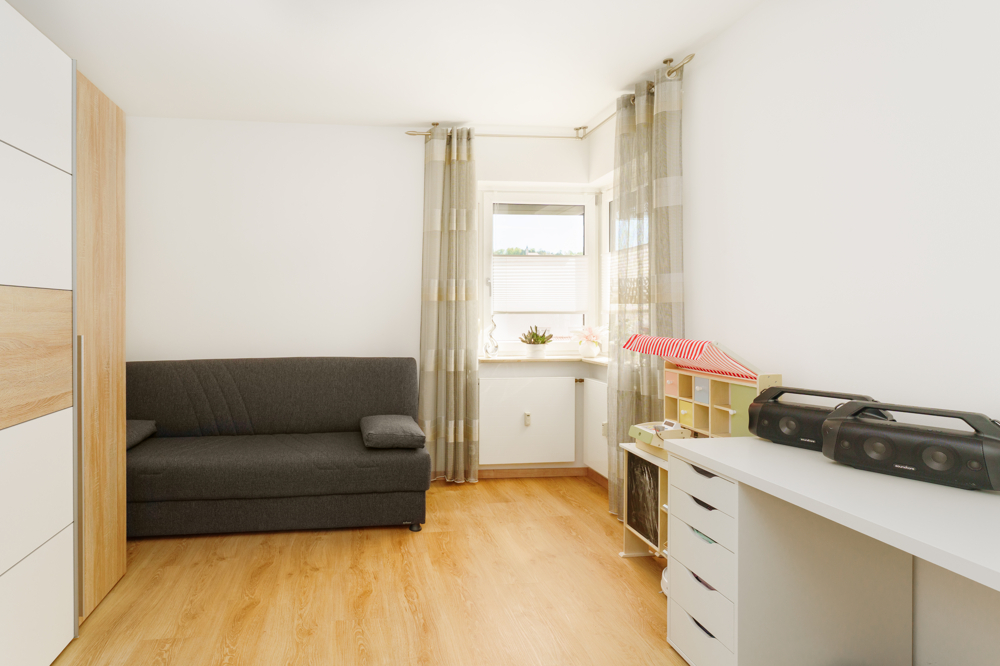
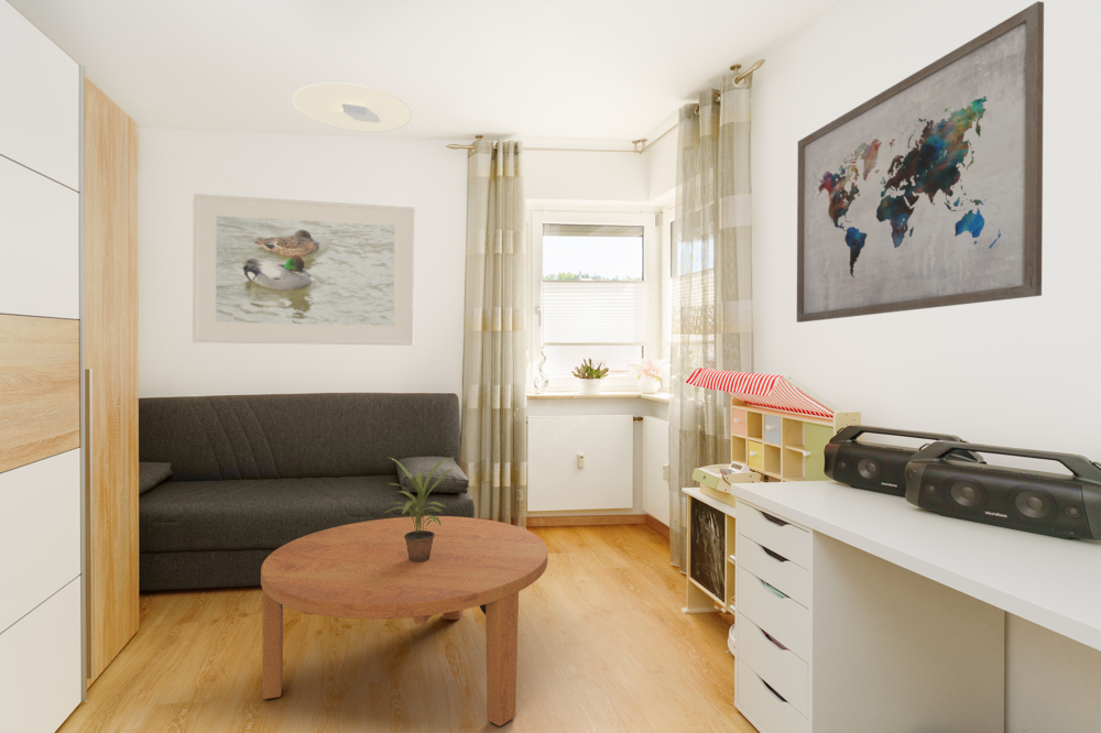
+ ceiling light [292,81,413,133]
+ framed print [192,193,416,347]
+ coffee table [260,515,549,727]
+ potted plant [383,456,455,562]
+ wall art [796,0,1045,324]
